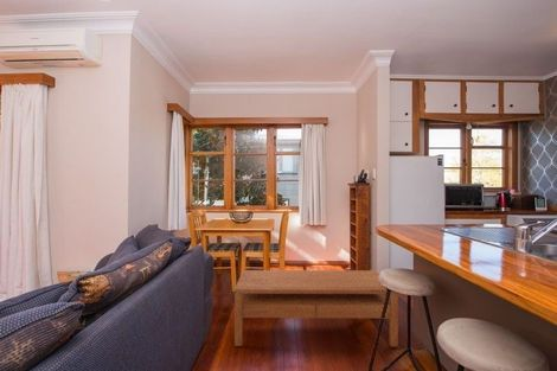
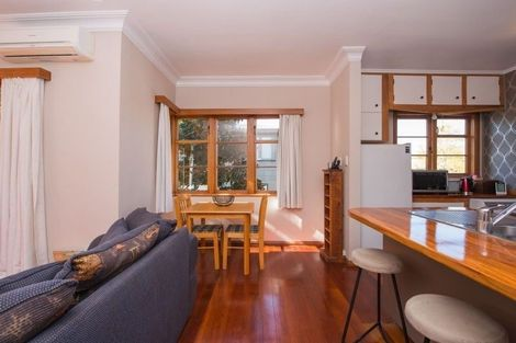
- coffee table [233,269,399,348]
